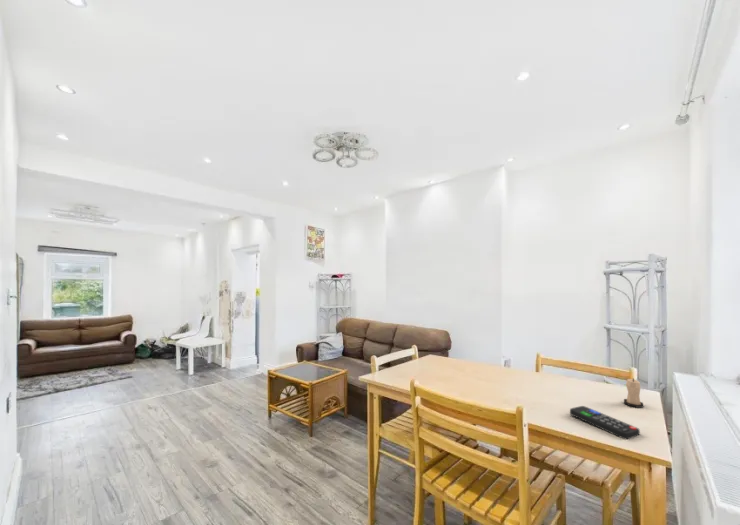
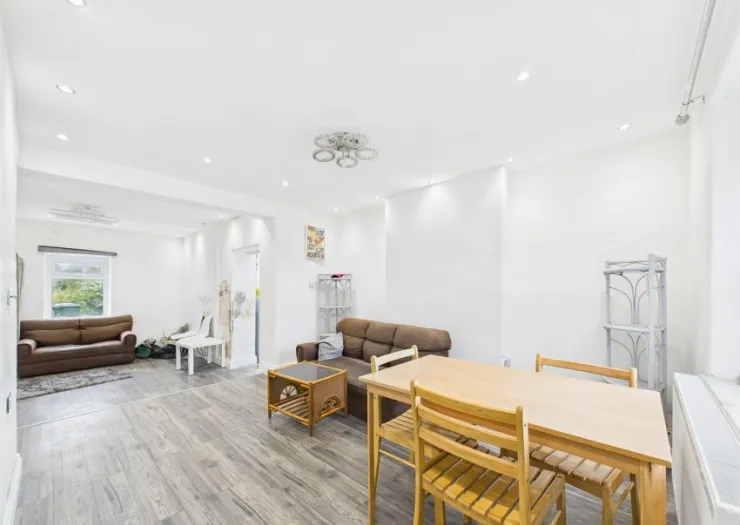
- candle [623,377,644,409]
- remote control [569,405,641,440]
